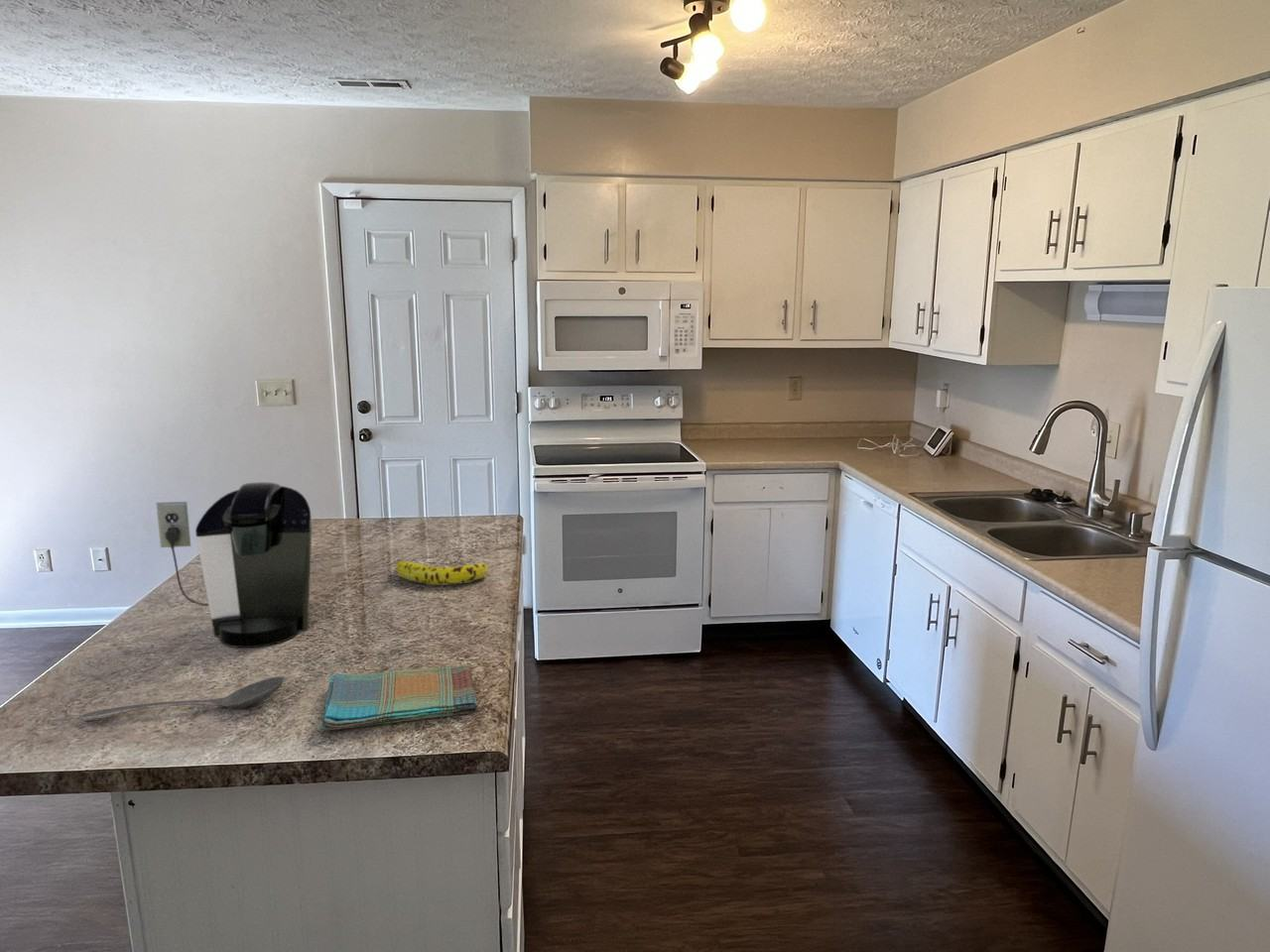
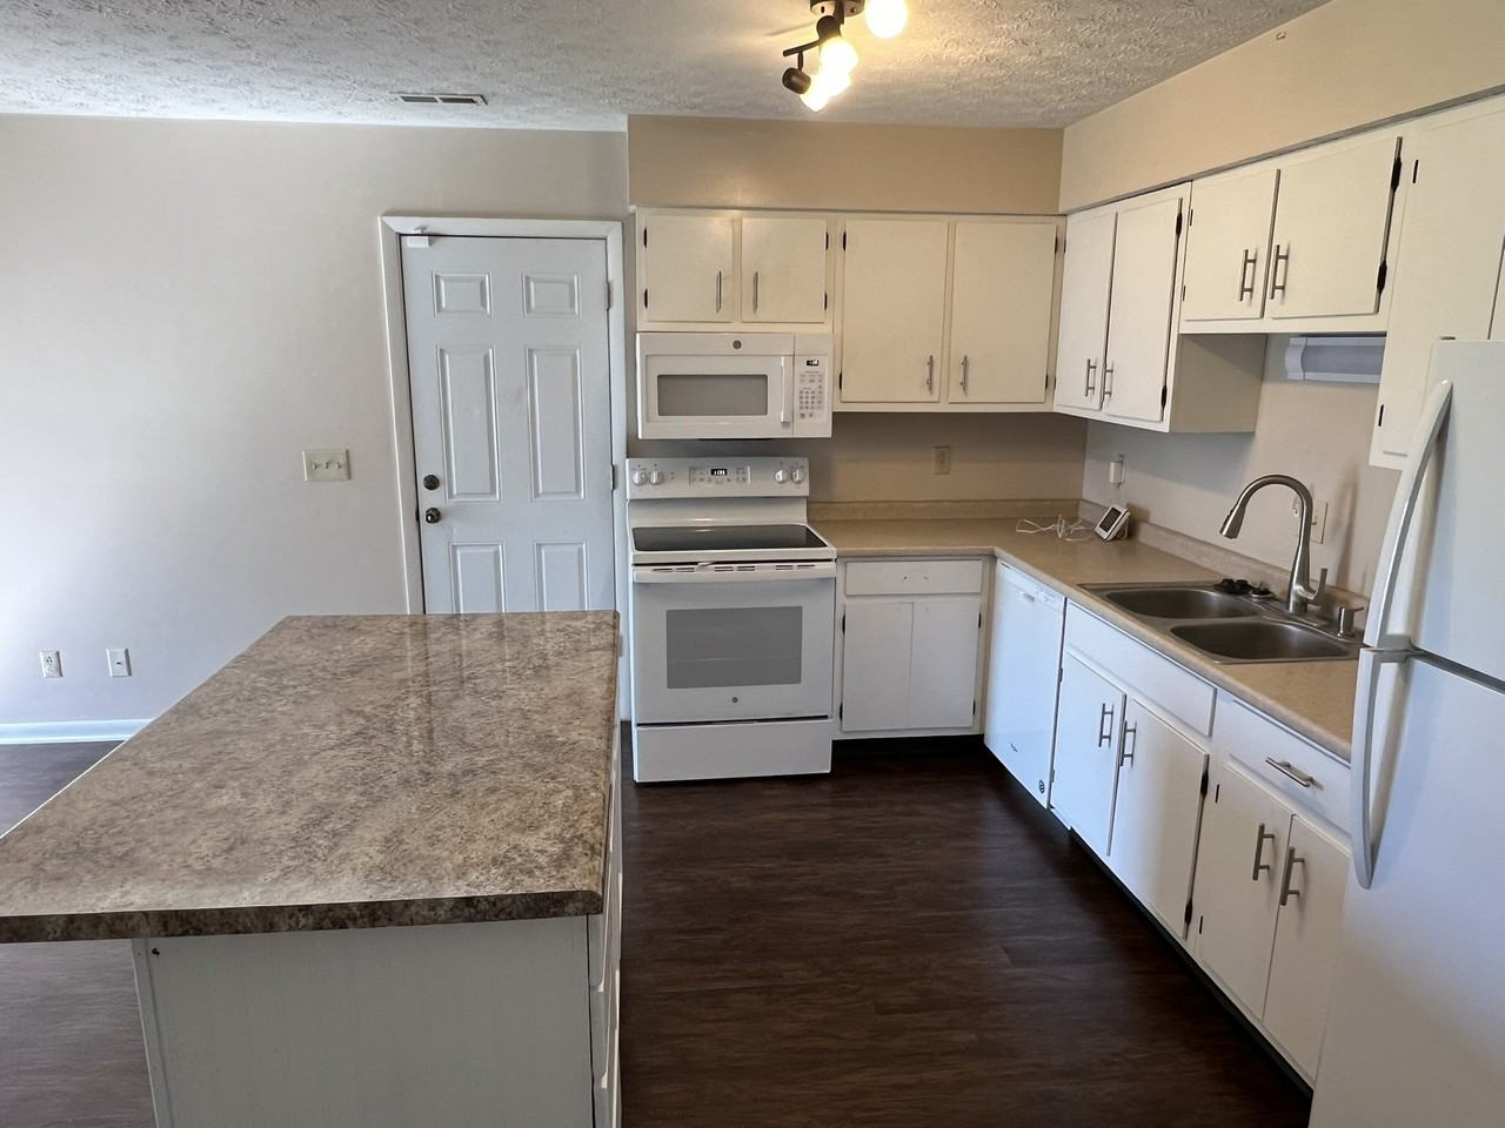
- dish towel [319,663,479,732]
- stirrer [79,675,286,722]
- fruit [395,558,490,586]
- coffee maker [155,481,314,649]
